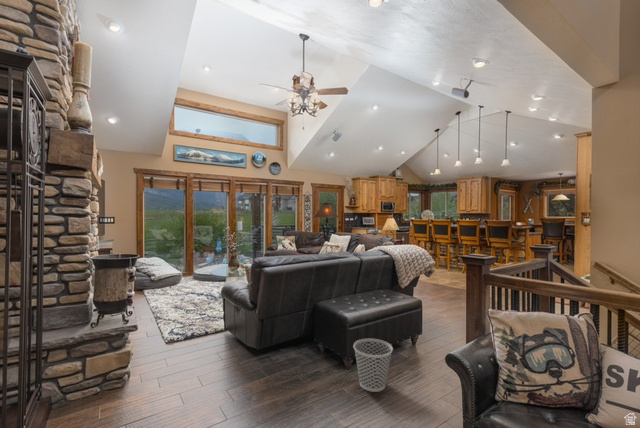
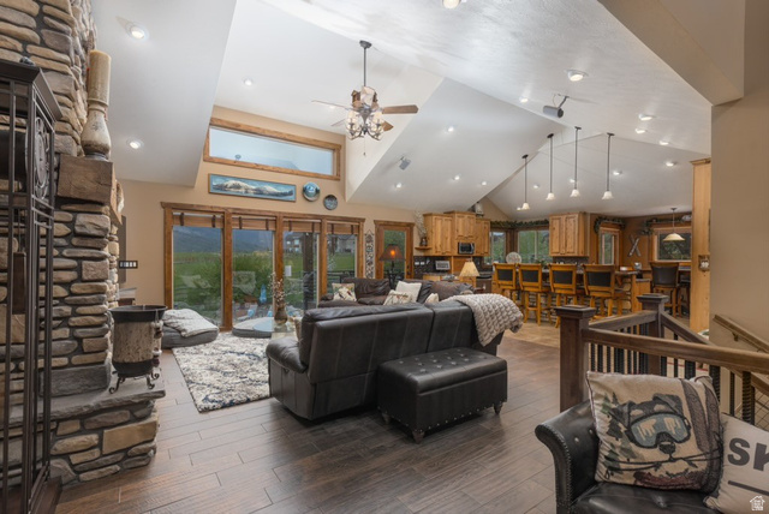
- wastebasket [352,338,394,393]
